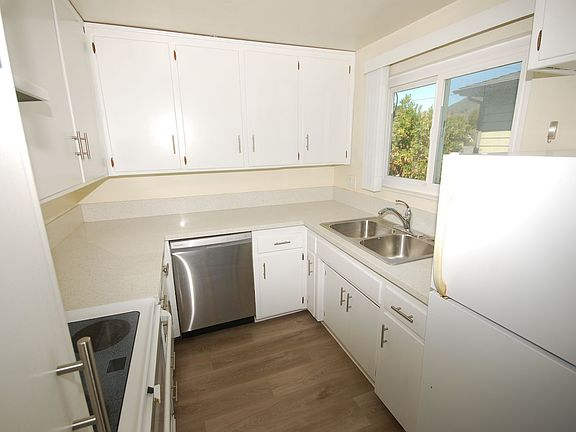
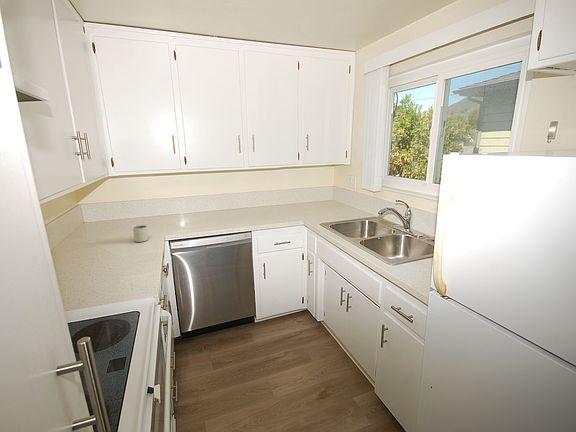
+ mug [132,224,150,243]
